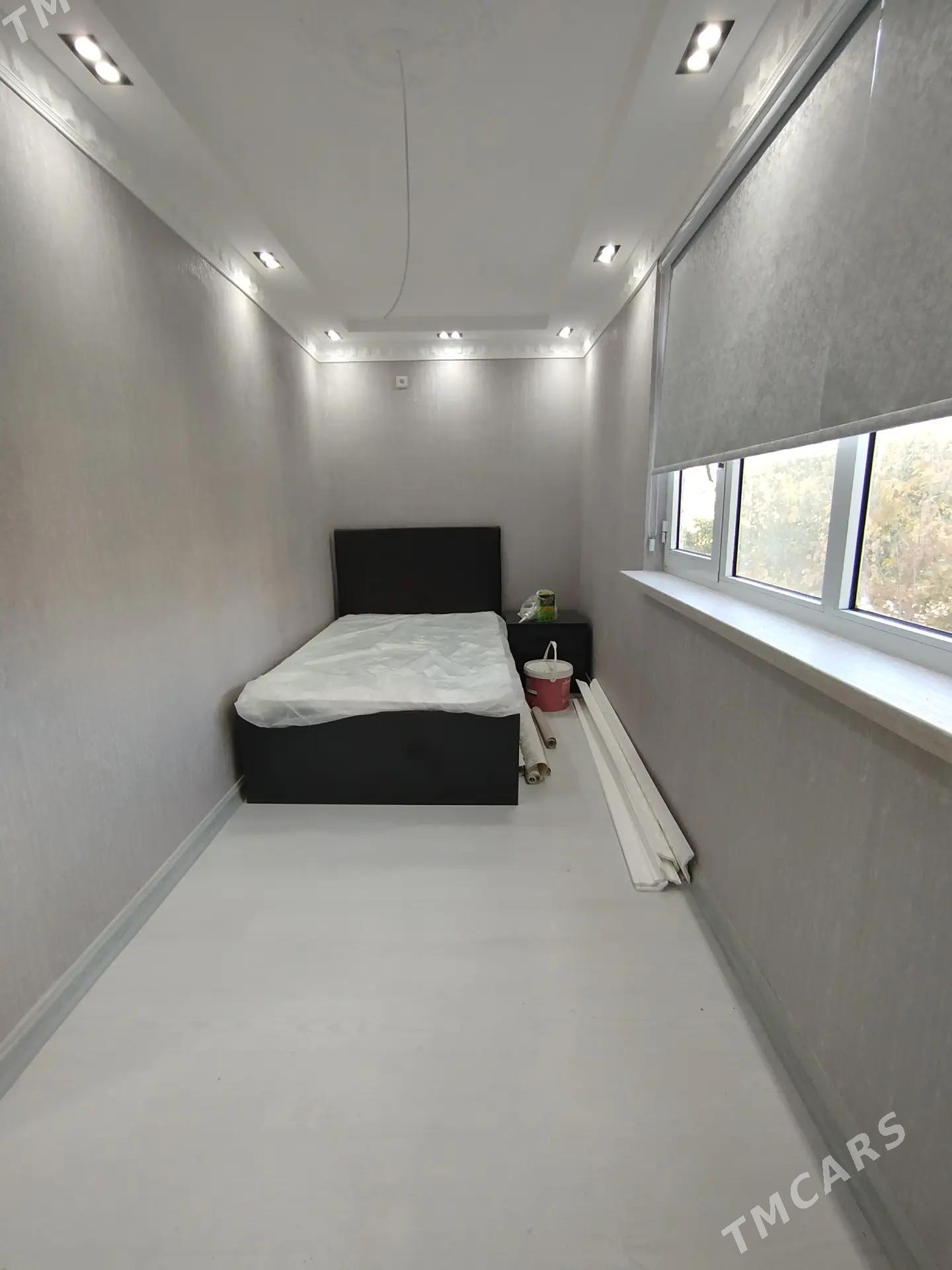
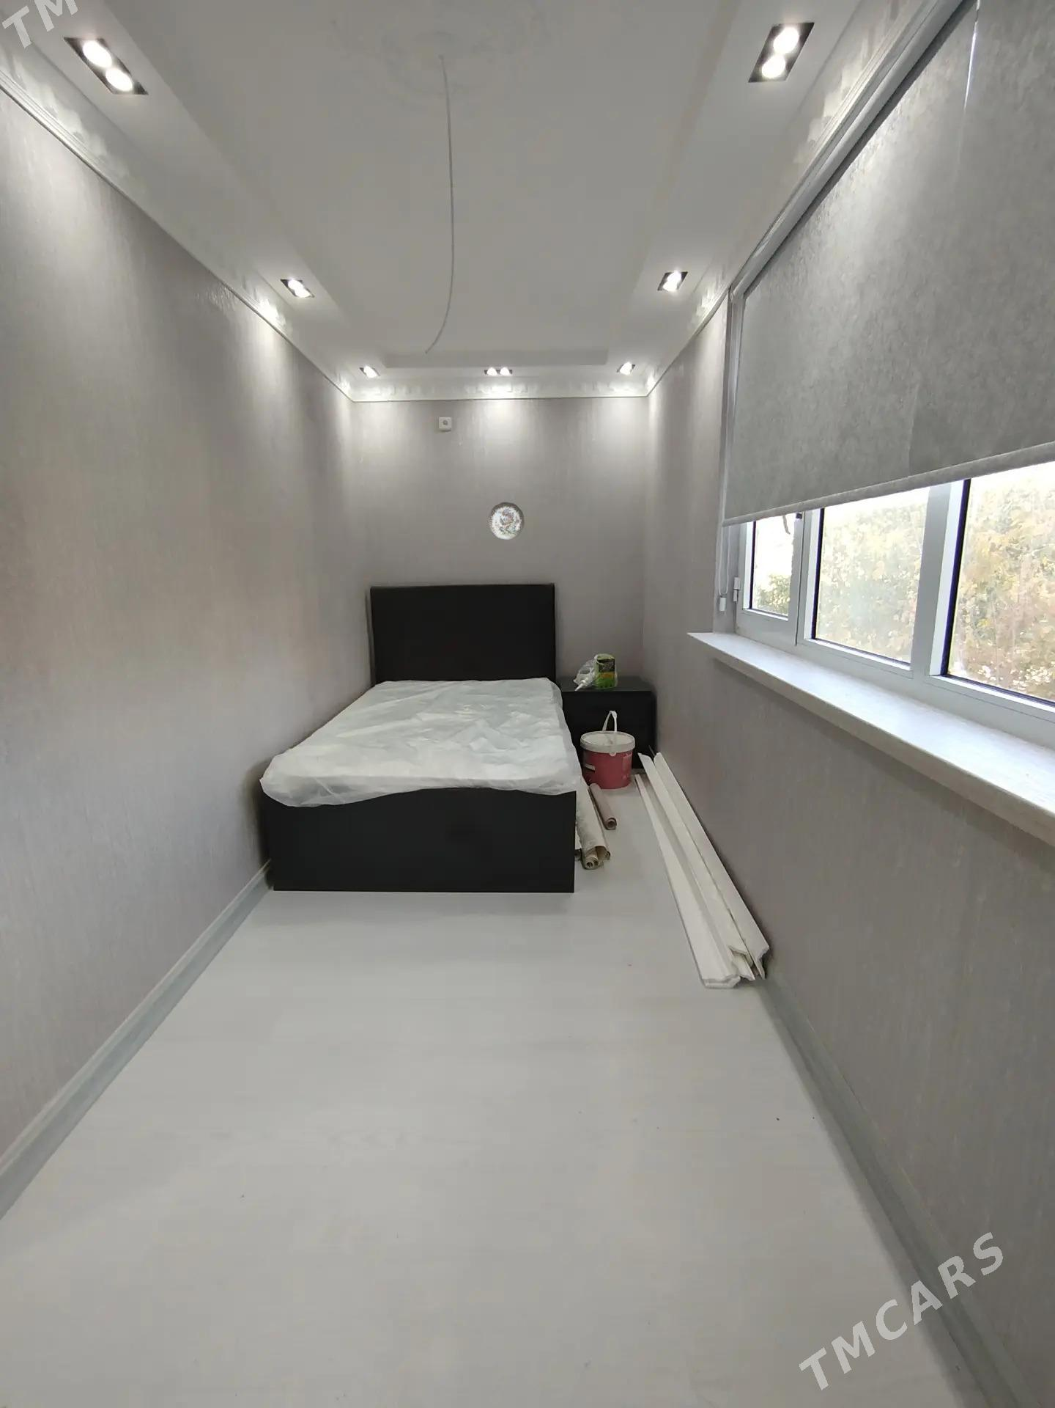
+ decorative plate [488,501,525,540]
